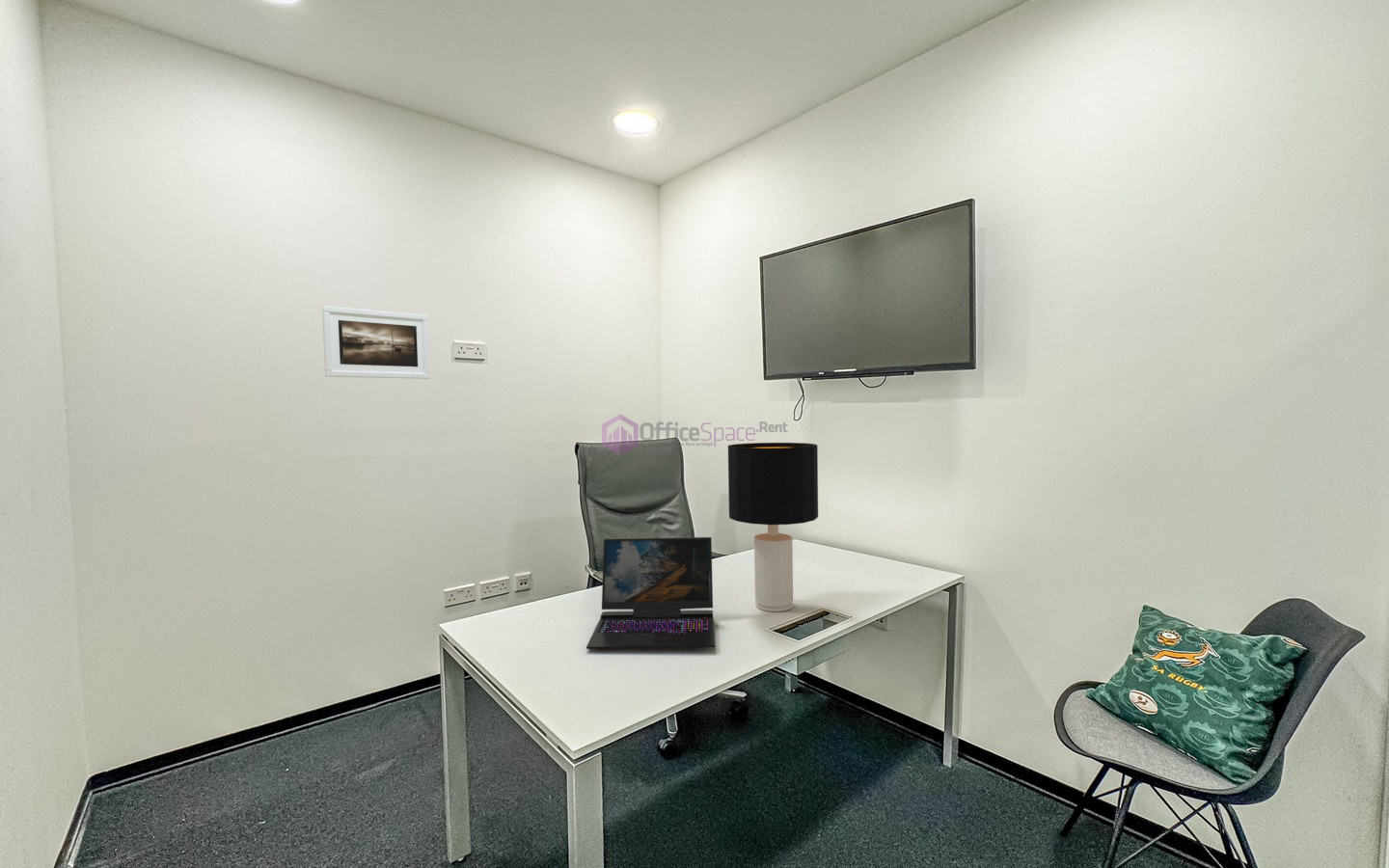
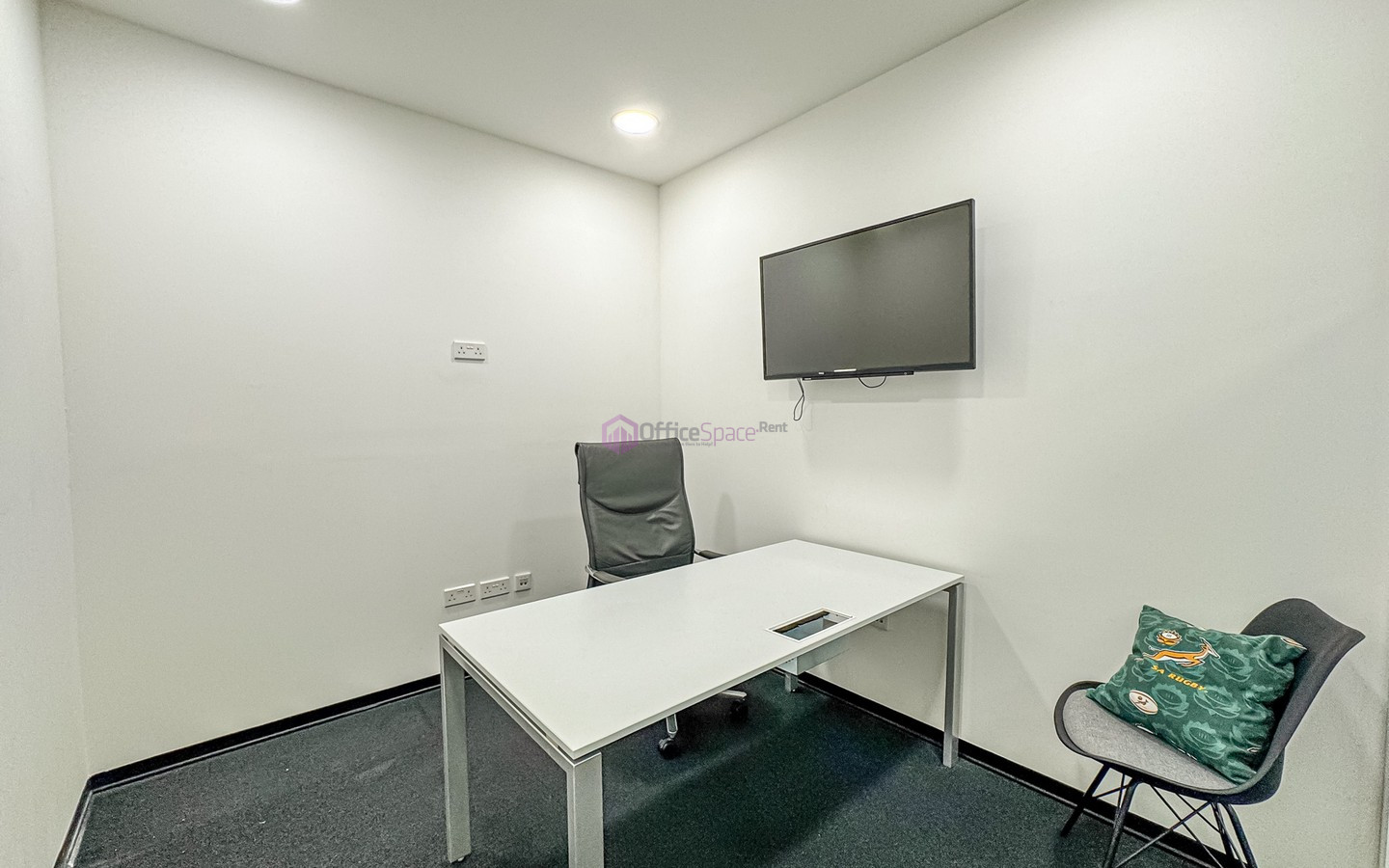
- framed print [321,305,432,380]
- desk lamp [727,442,819,612]
- laptop [586,536,716,650]
